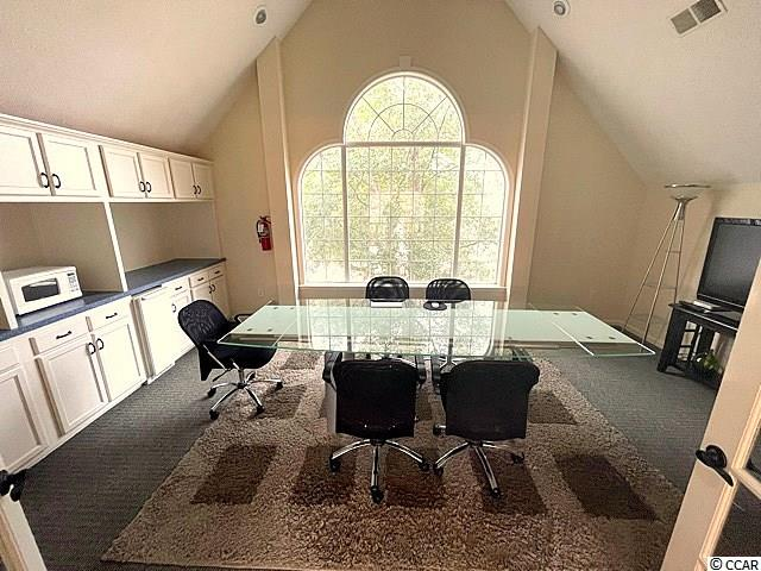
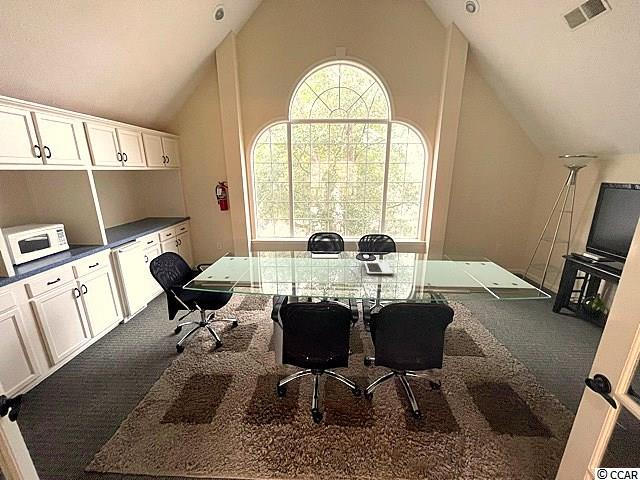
+ laptop [355,241,395,275]
